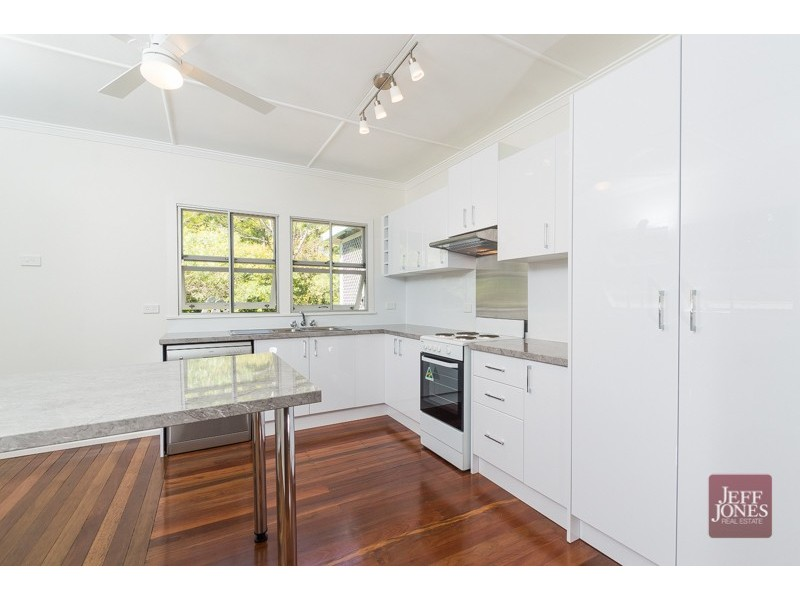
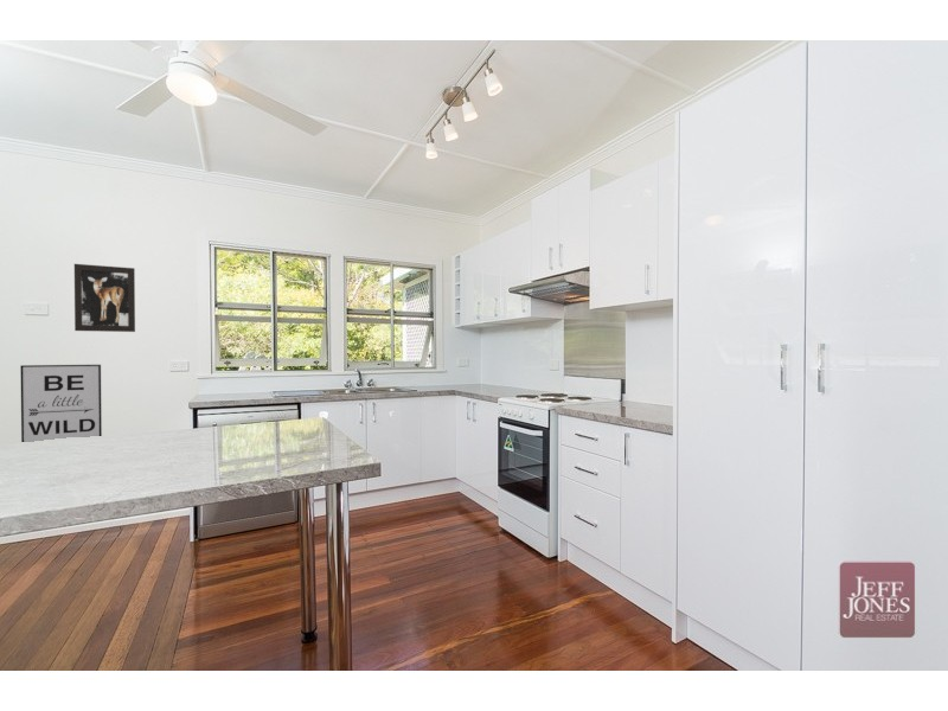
+ wall art [73,263,136,333]
+ wall art [19,364,103,443]
